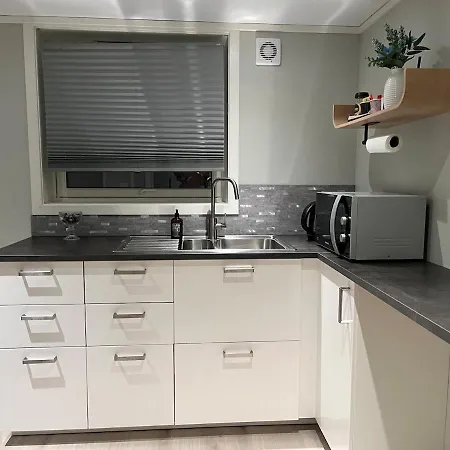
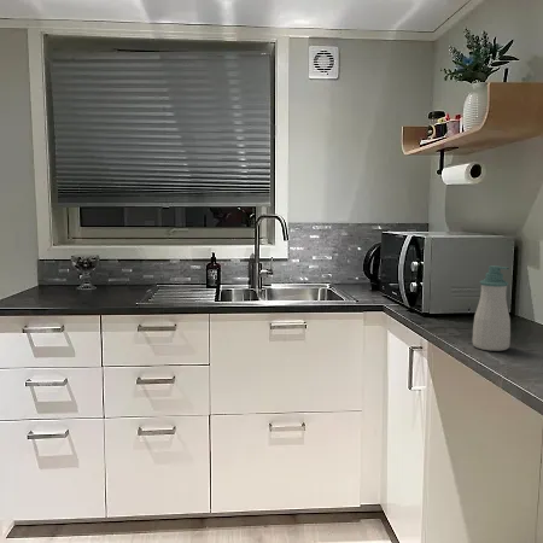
+ soap bottle [472,264,512,352]
